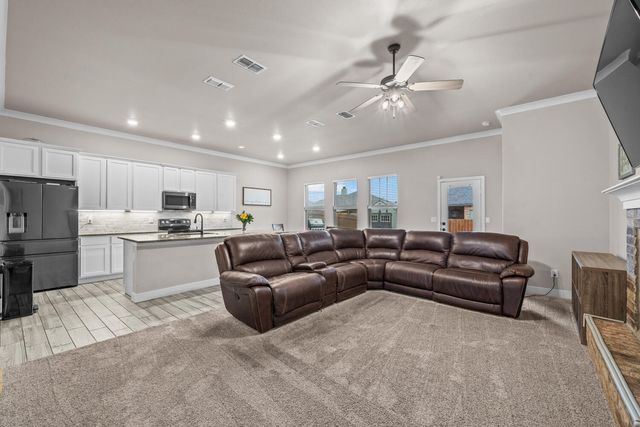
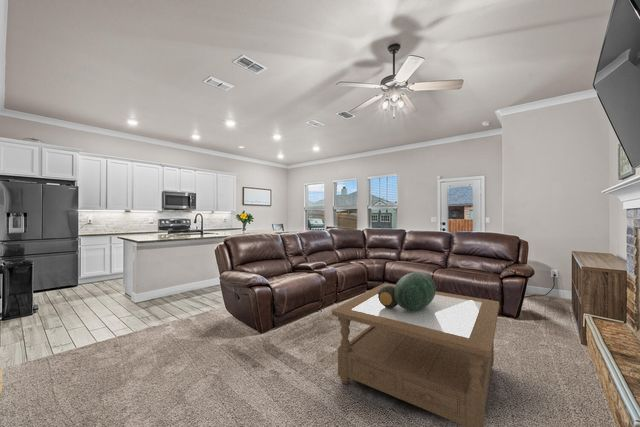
+ coffee table [331,282,500,427]
+ decorative bowl [378,271,437,310]
